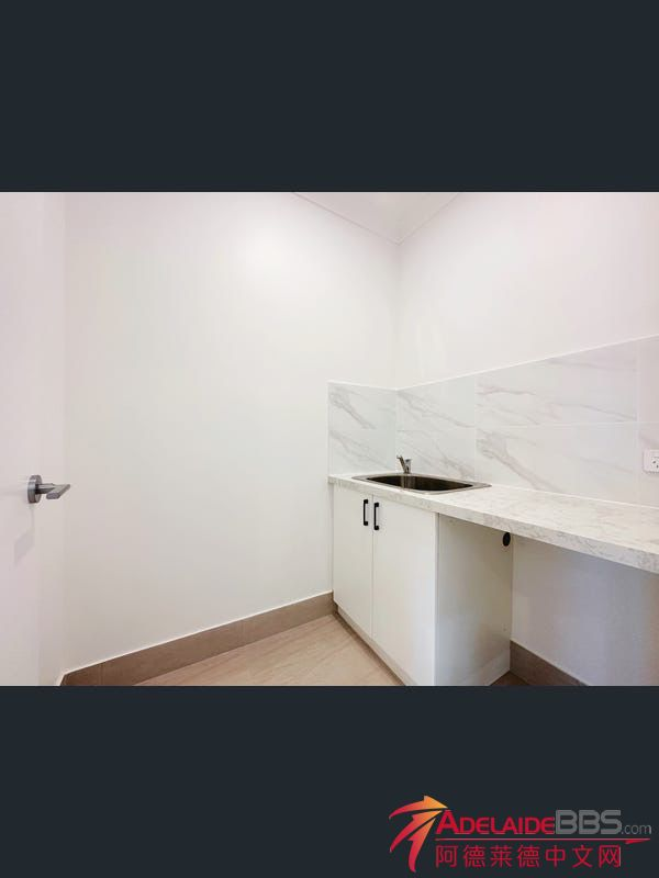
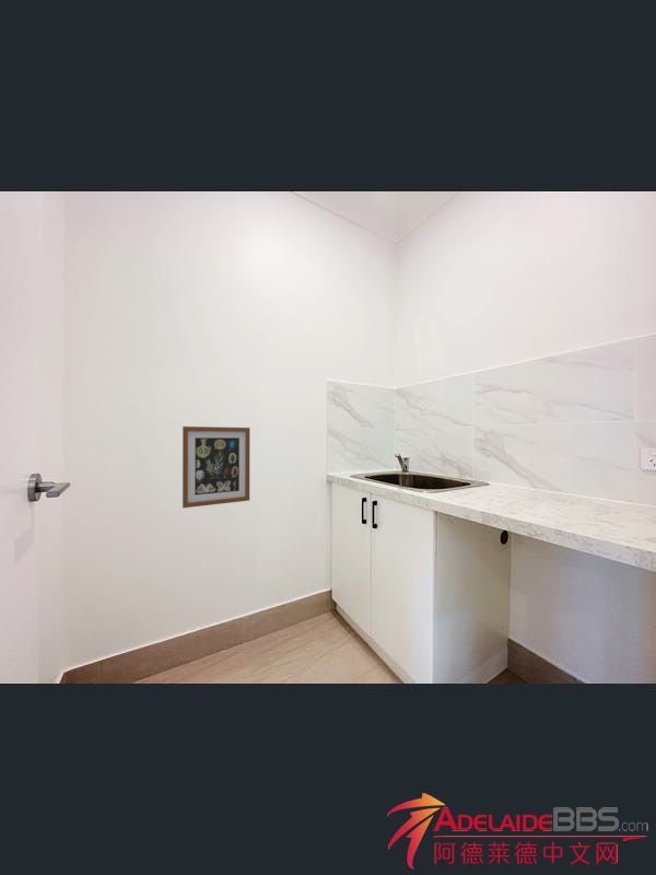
+ wall art [181,425,251,509]
